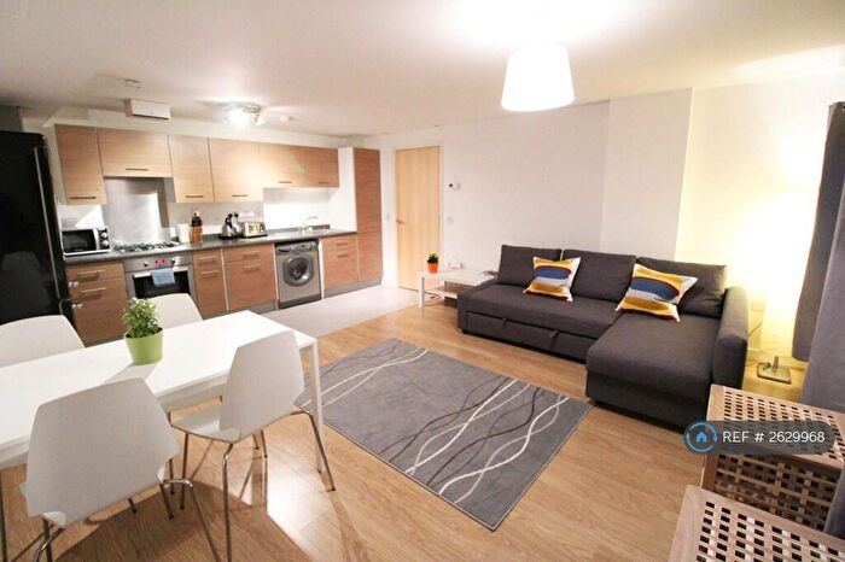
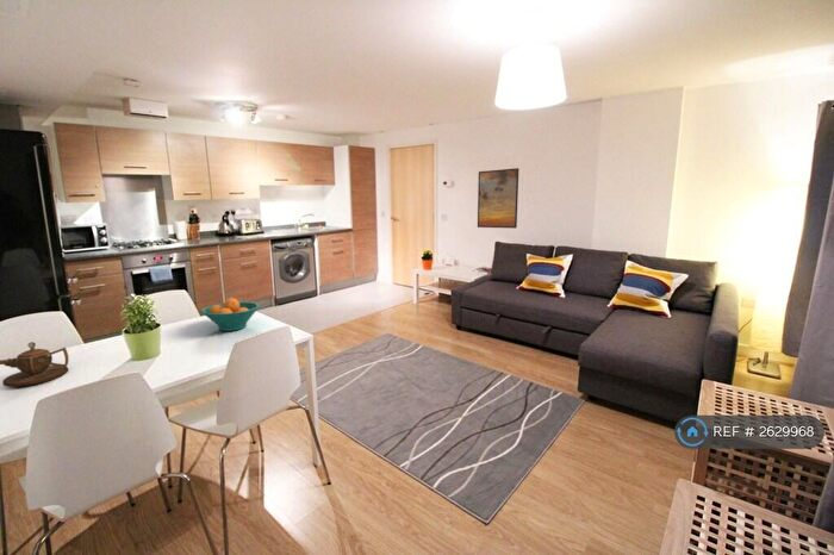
+ teapot [0,341,70,388]
+ fruit bowl [200,297,261,332]
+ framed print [477,167,519,230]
